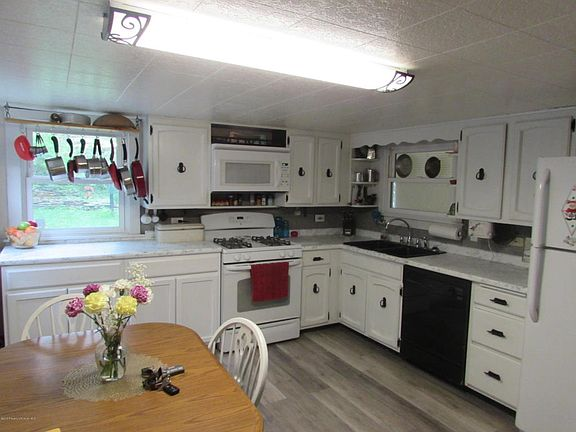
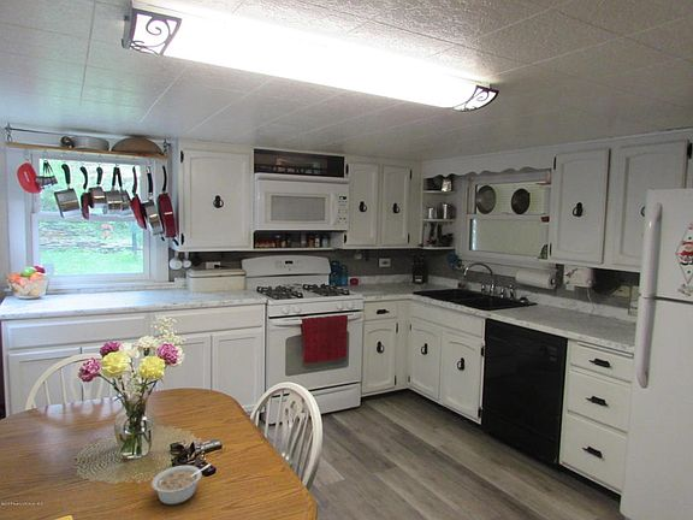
+ legume [150,463,212,506]
